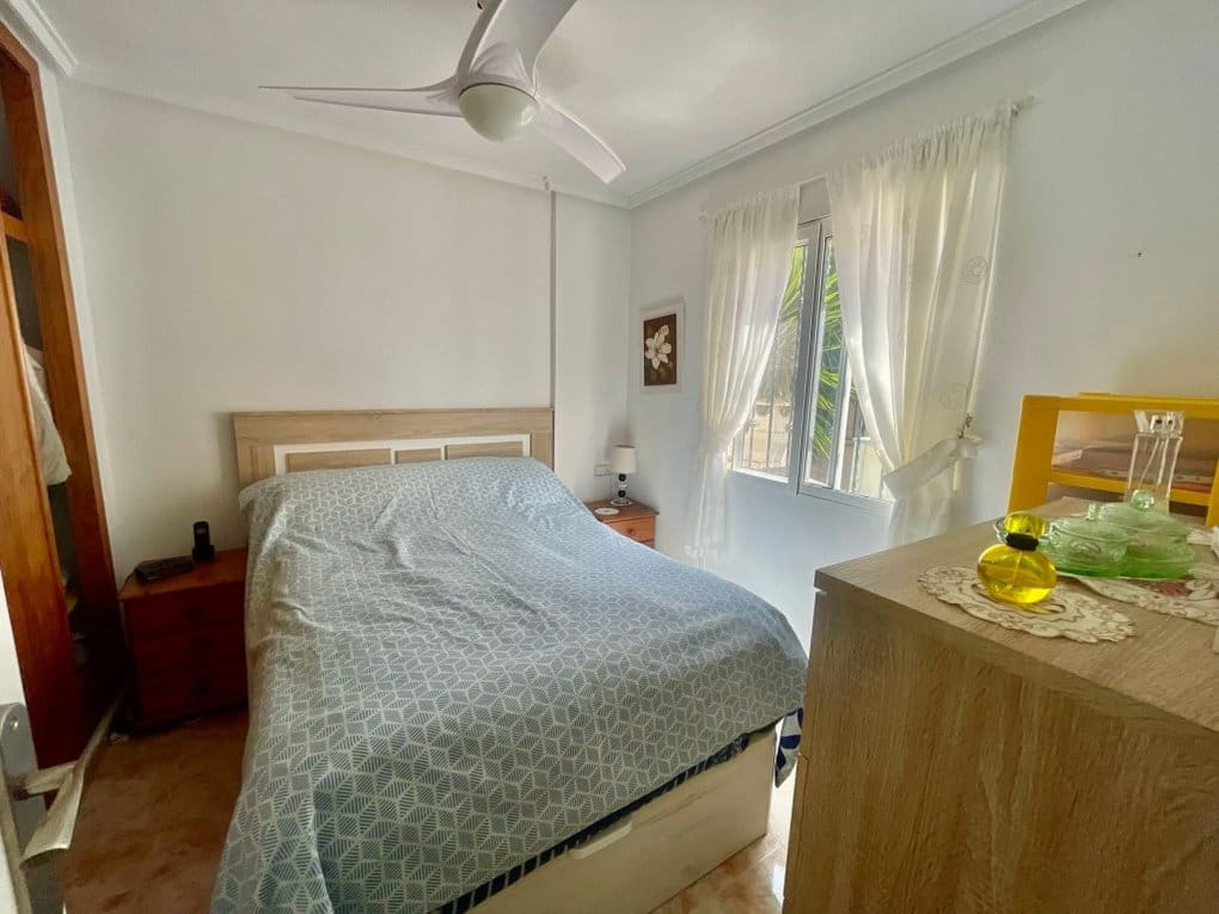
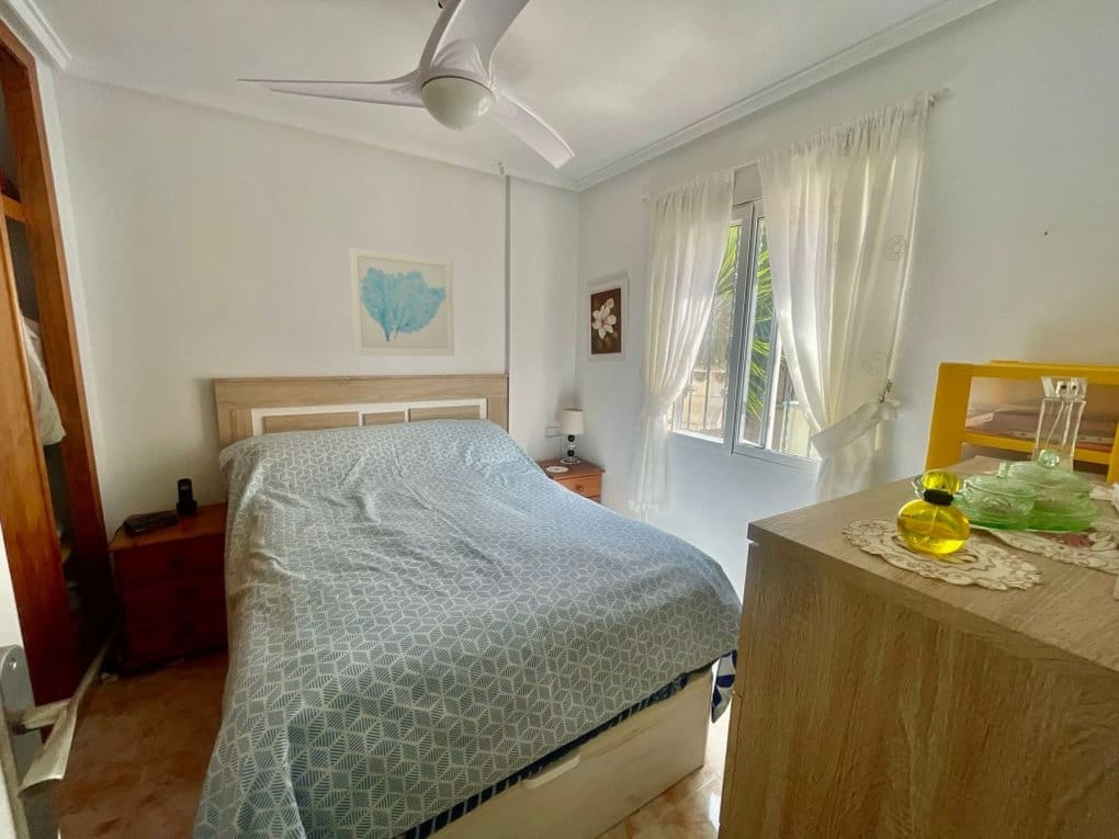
+ wall art [348,247,455,358]
